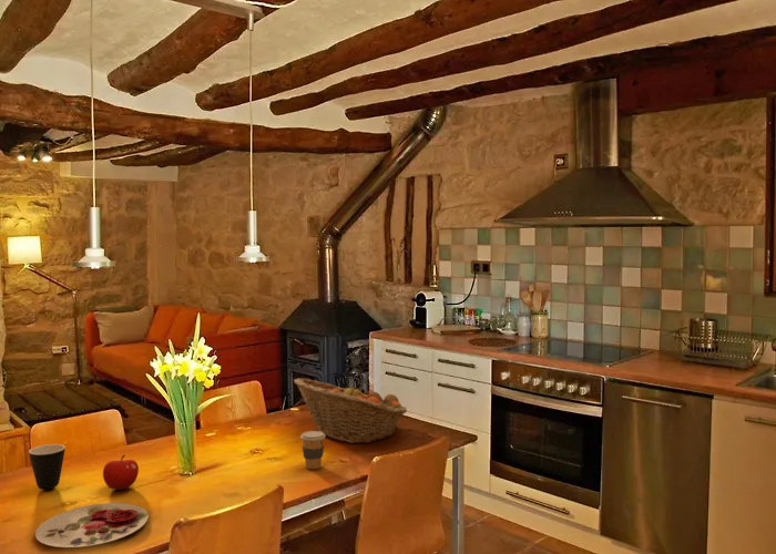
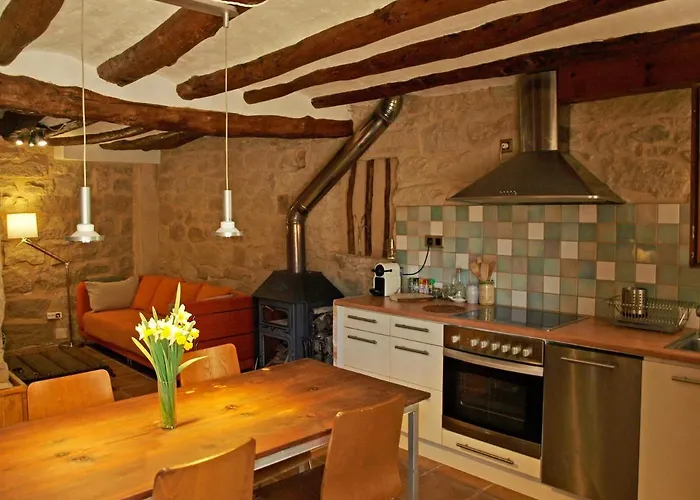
- fruit [102,454,140,491]
- coffee cup [299,430,326,470]
- plate [34,502,150,548]
- fruit basket [293,377,408,444]
- mug [28,443,67,491]
